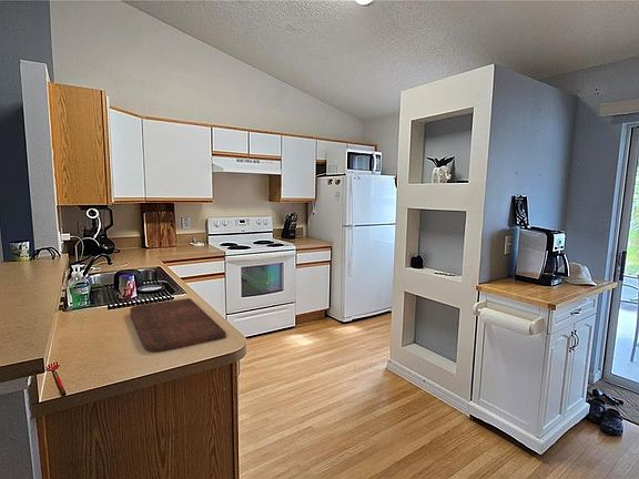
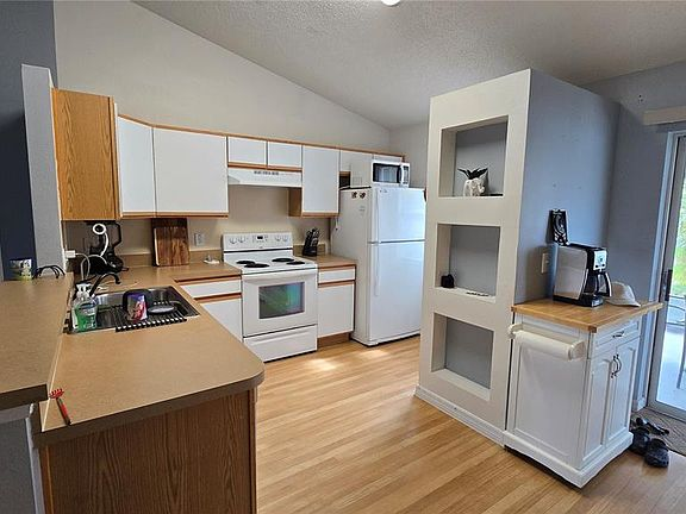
- cutting board [129,297,227,353]
